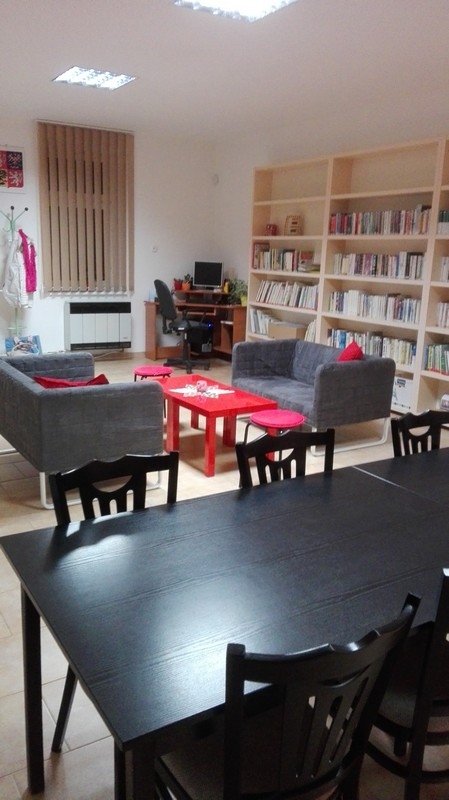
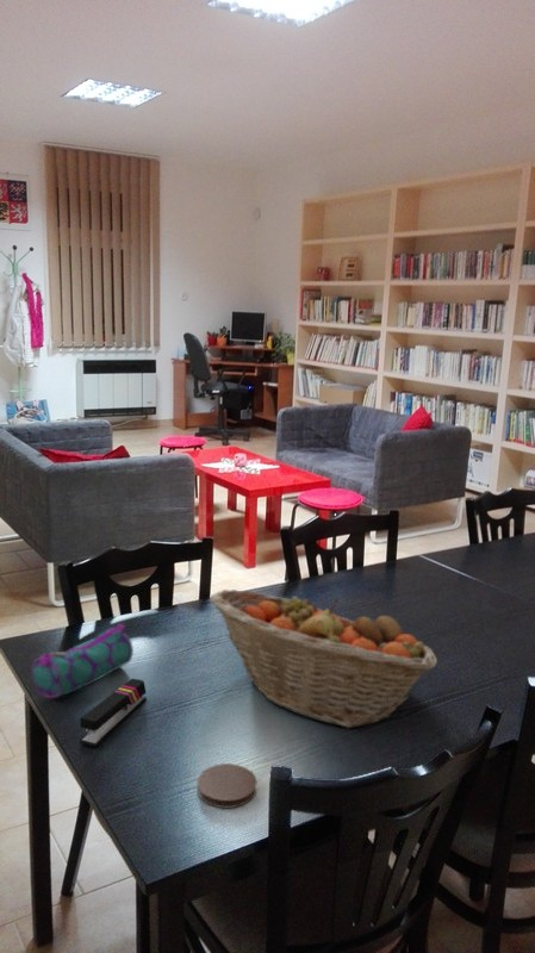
+ coaster [197,762,257,809]
+ fruit basket [209,588,438,729]
+ pencil case [30,623,135,699]
+ stapler [79,678,148,748]
